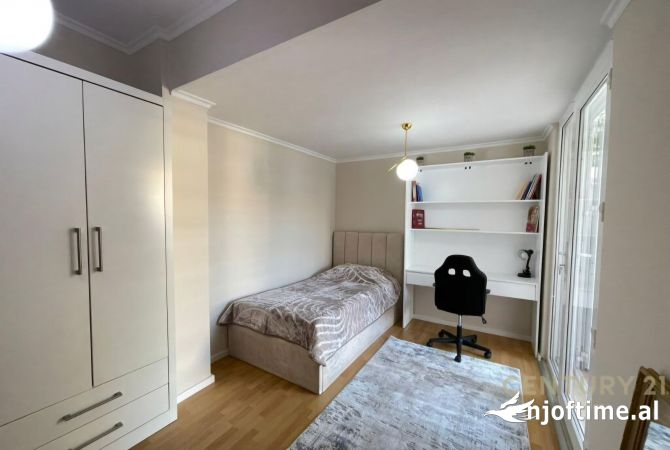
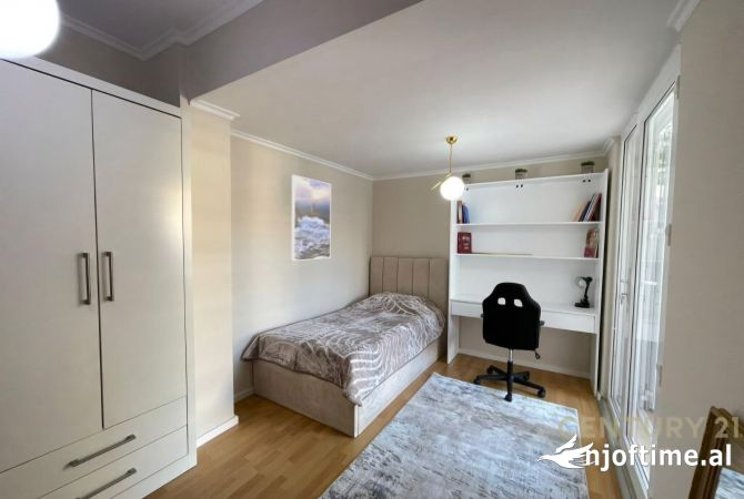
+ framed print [291,174,332,262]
